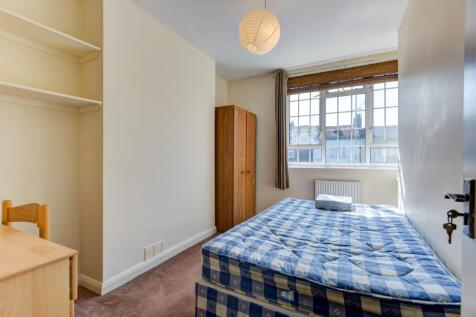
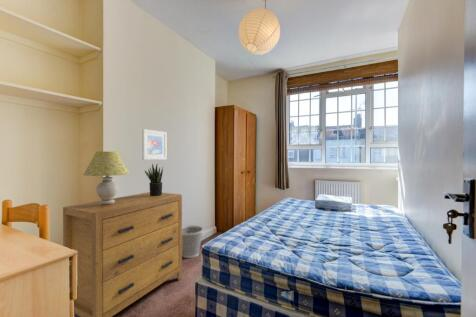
+ potted plant [144,163,164,196]
+ wastebasket [182,224,204,259]
+ dresser [62,191,183,317]
+ table lamp [82,151,130,205]
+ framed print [141,128,167,161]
